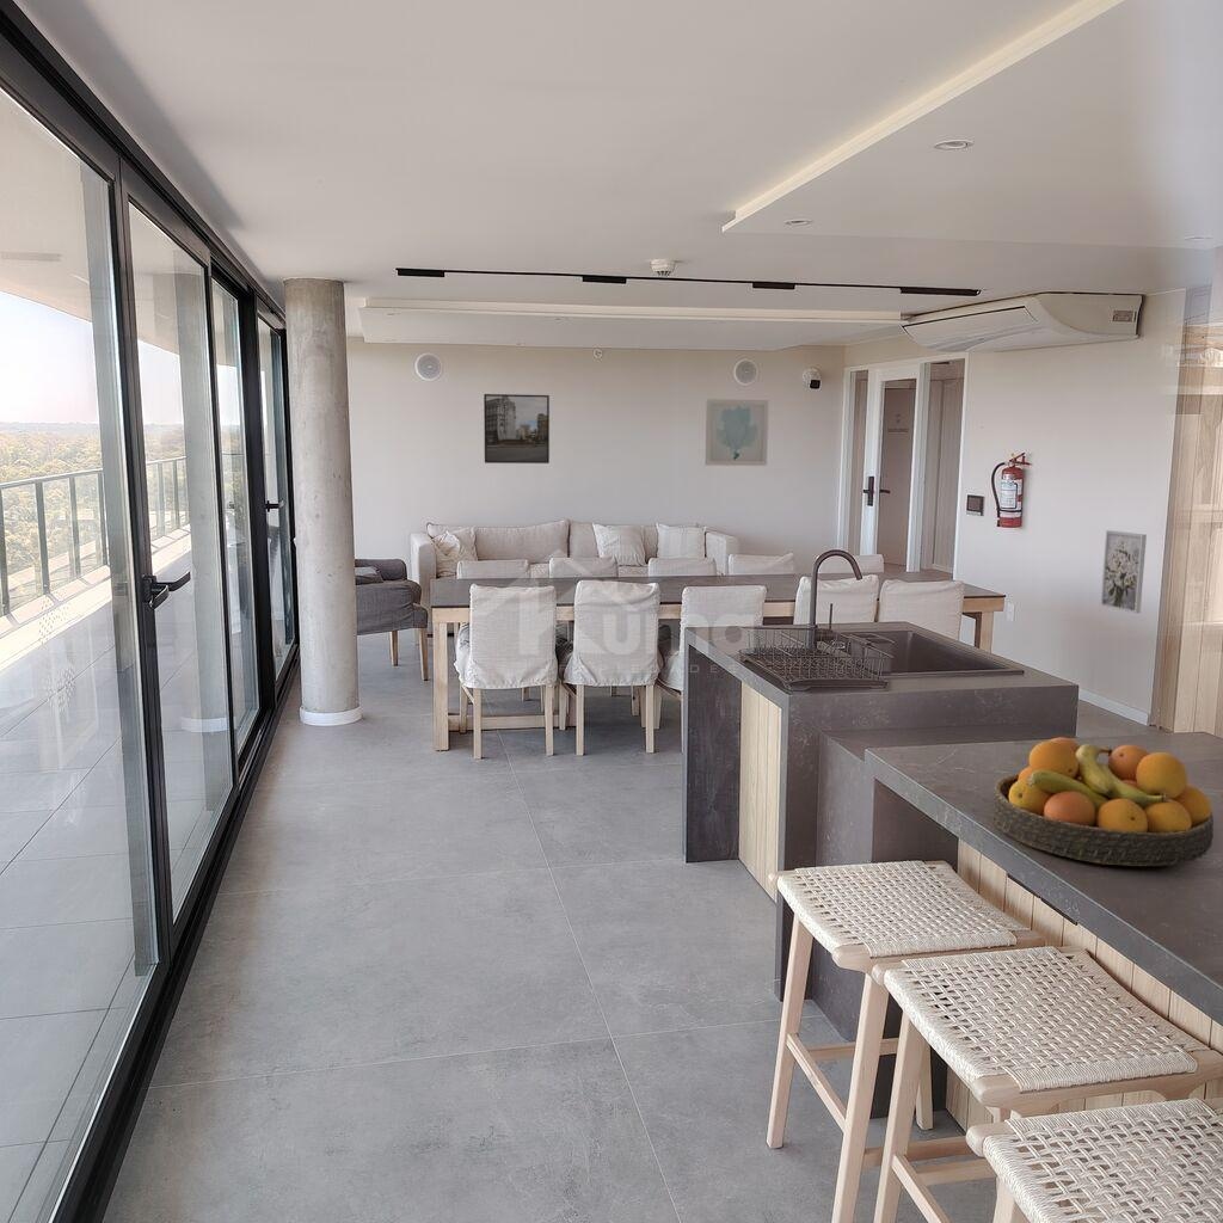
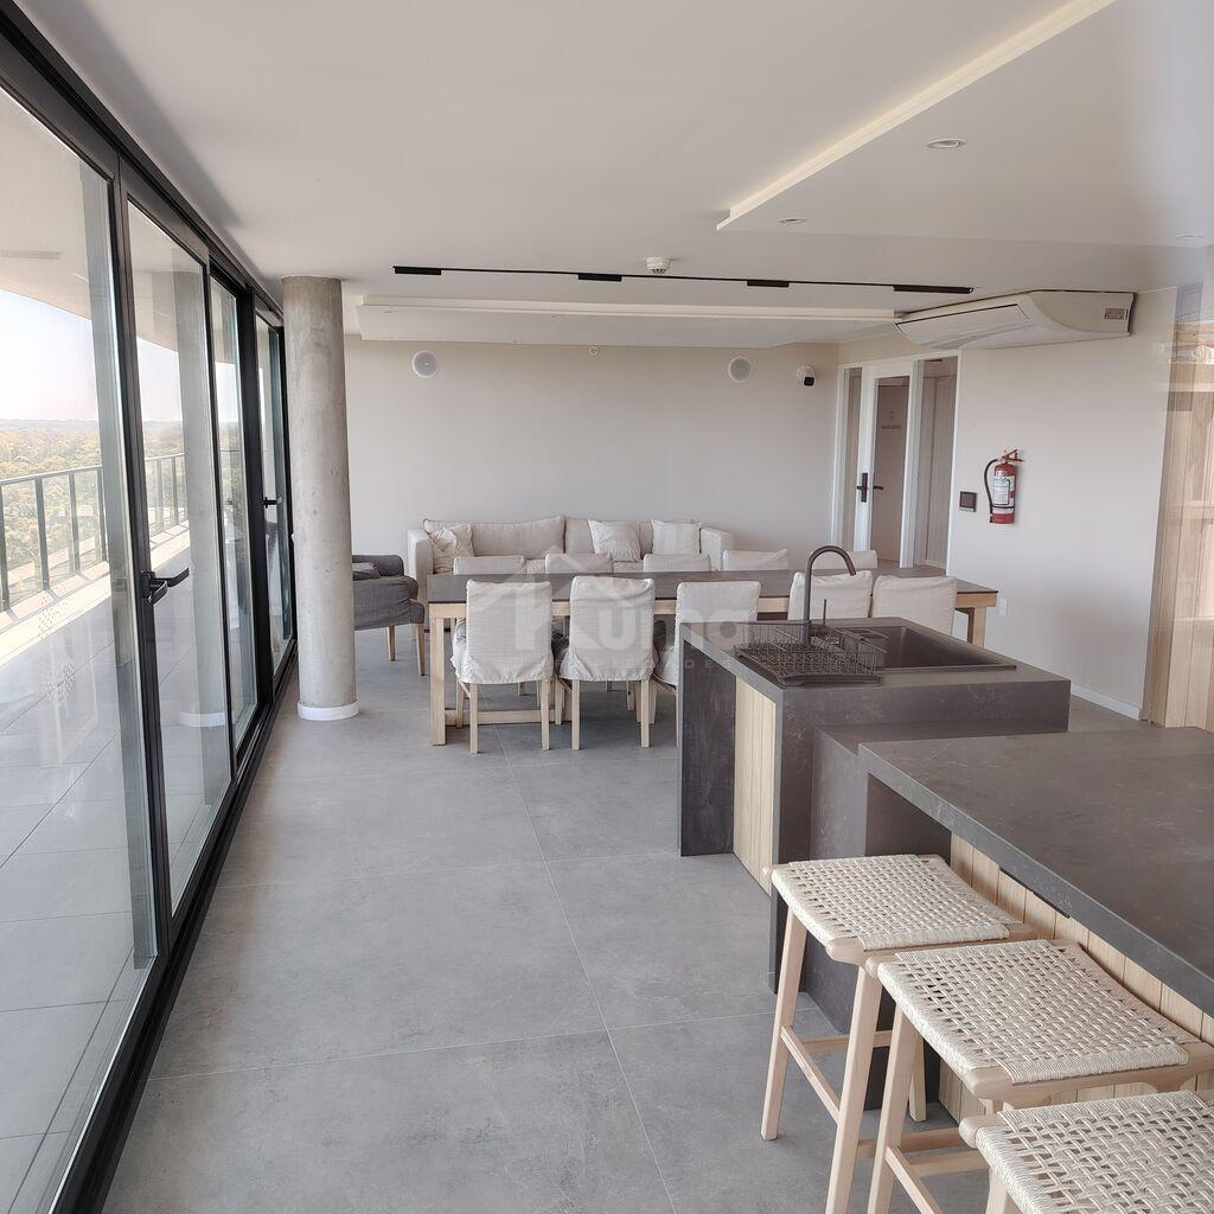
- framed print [483,393,551,465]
- fruit bowl [990,736,1215,867]
- wall art [703,398,770,467]
- wall art [1099,529,1148,615]
